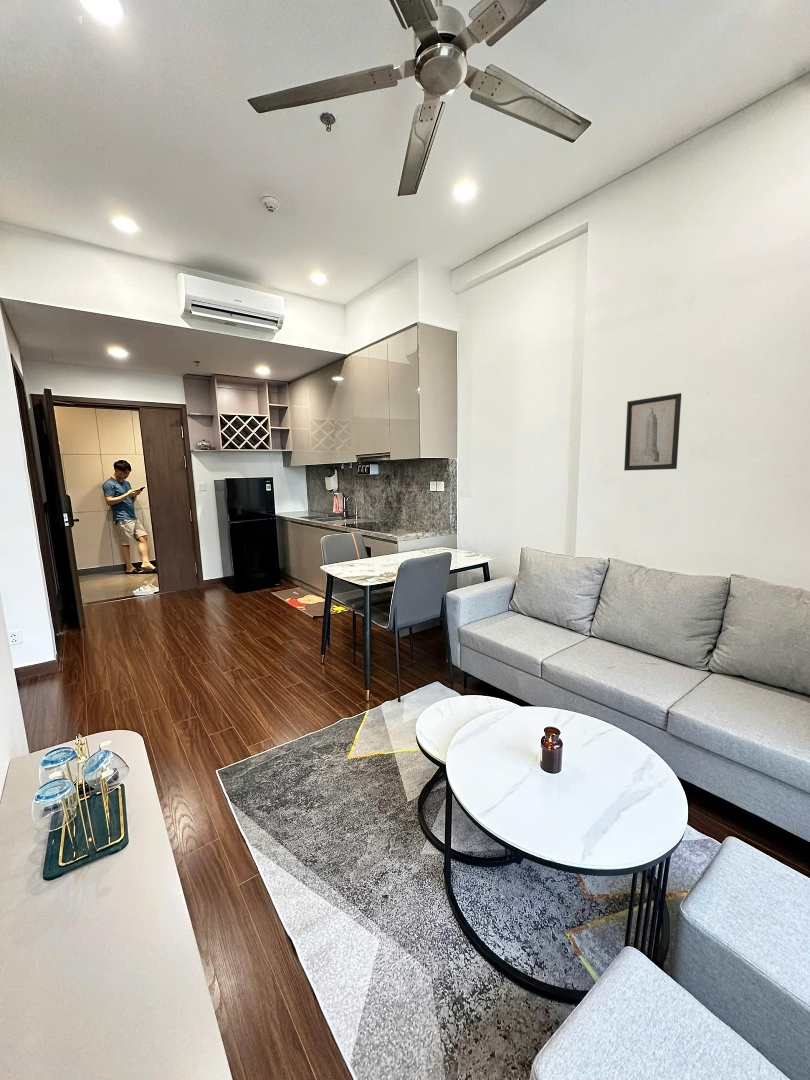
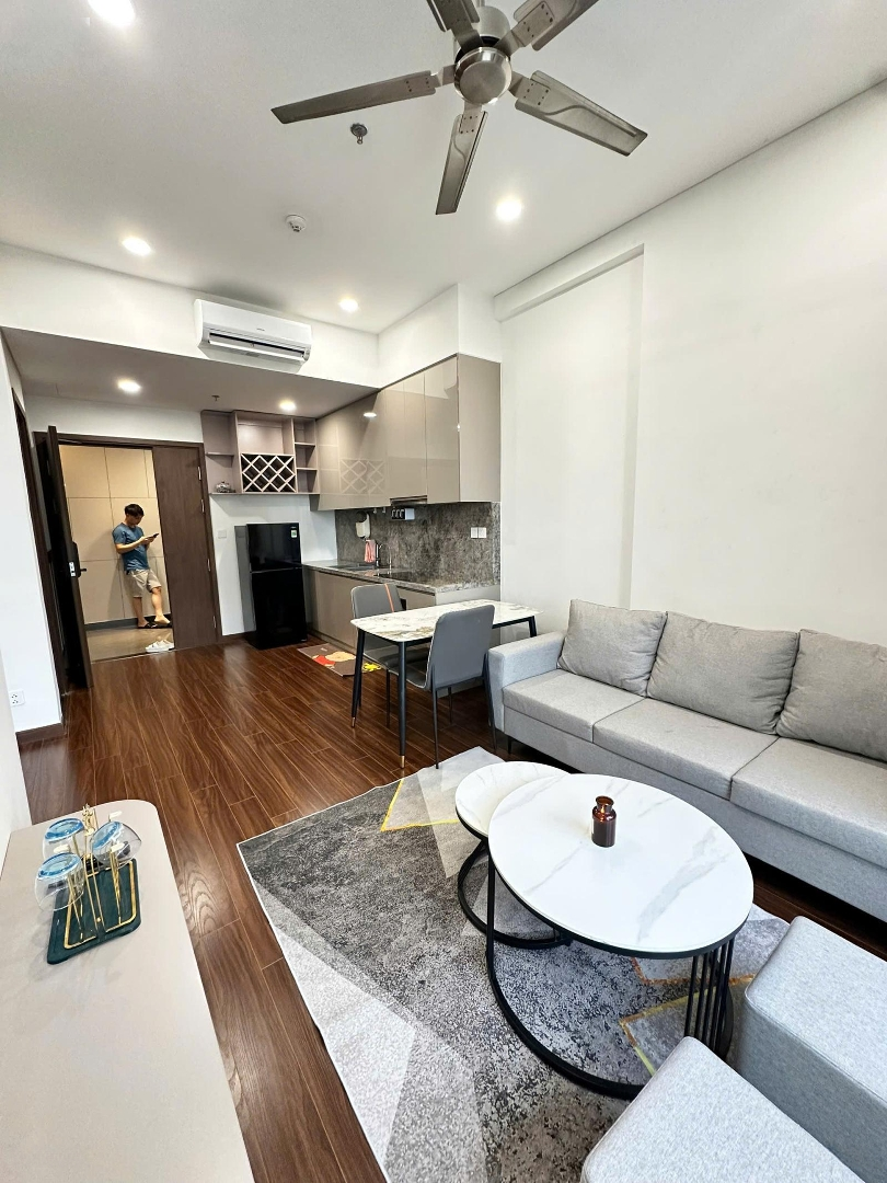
- wall art [623,392,682,472]
